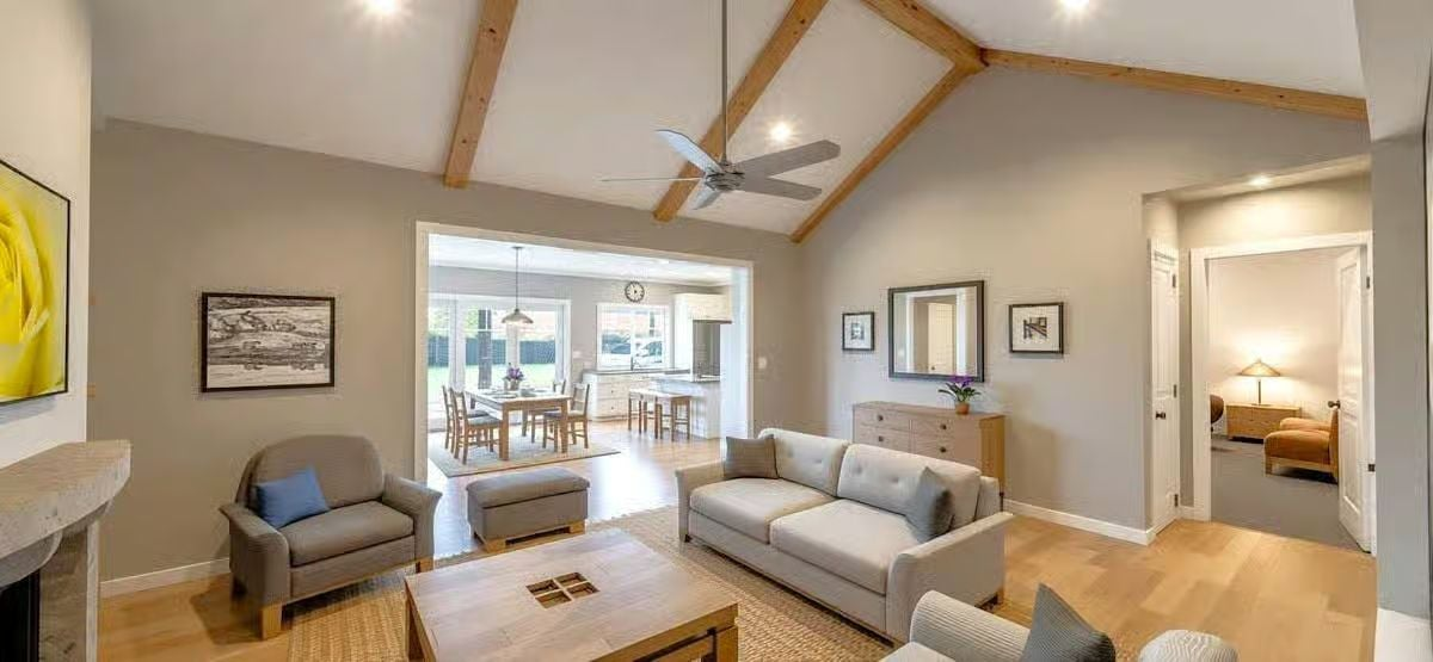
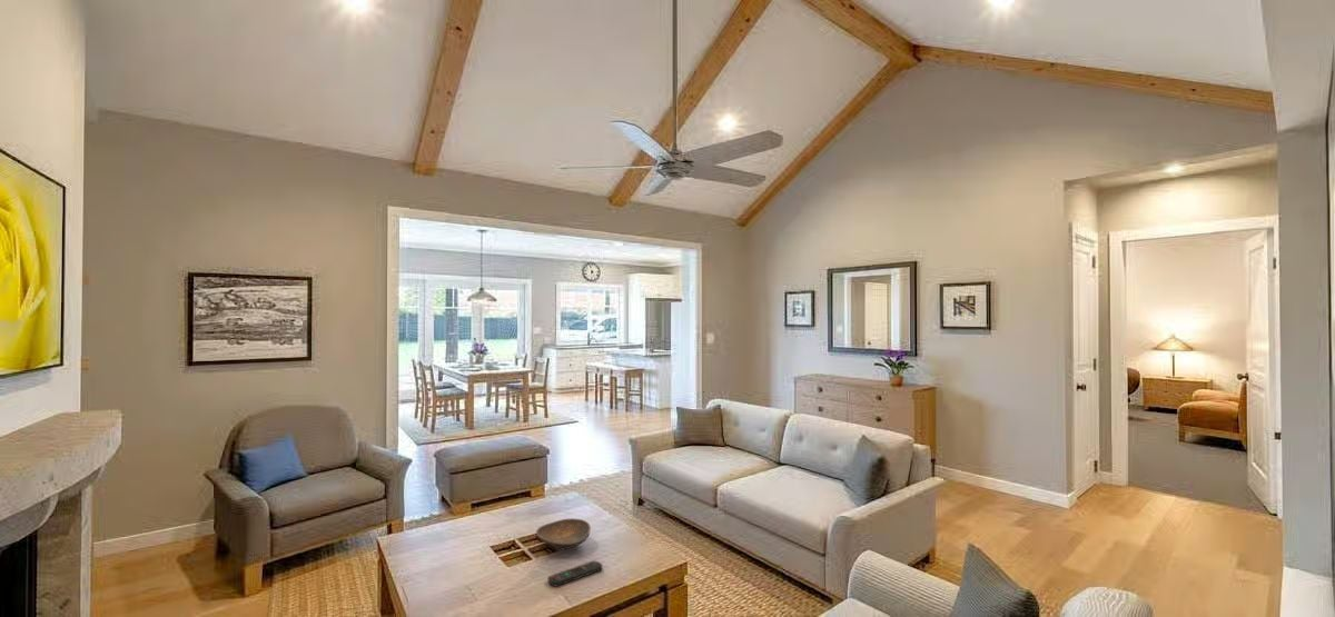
+ remote control [547,560,603,588]
+ decorative bowl [535,517,592,550]
